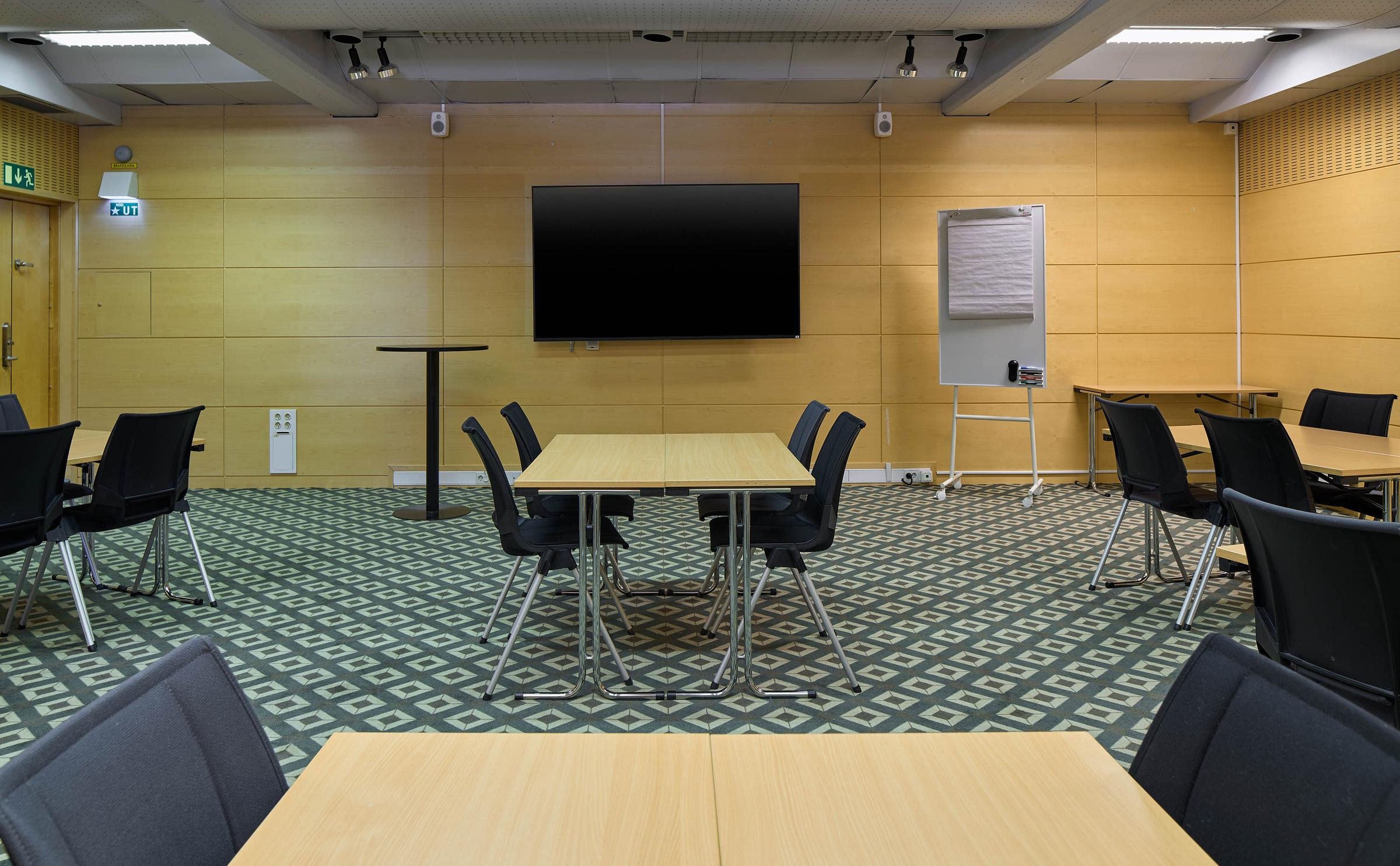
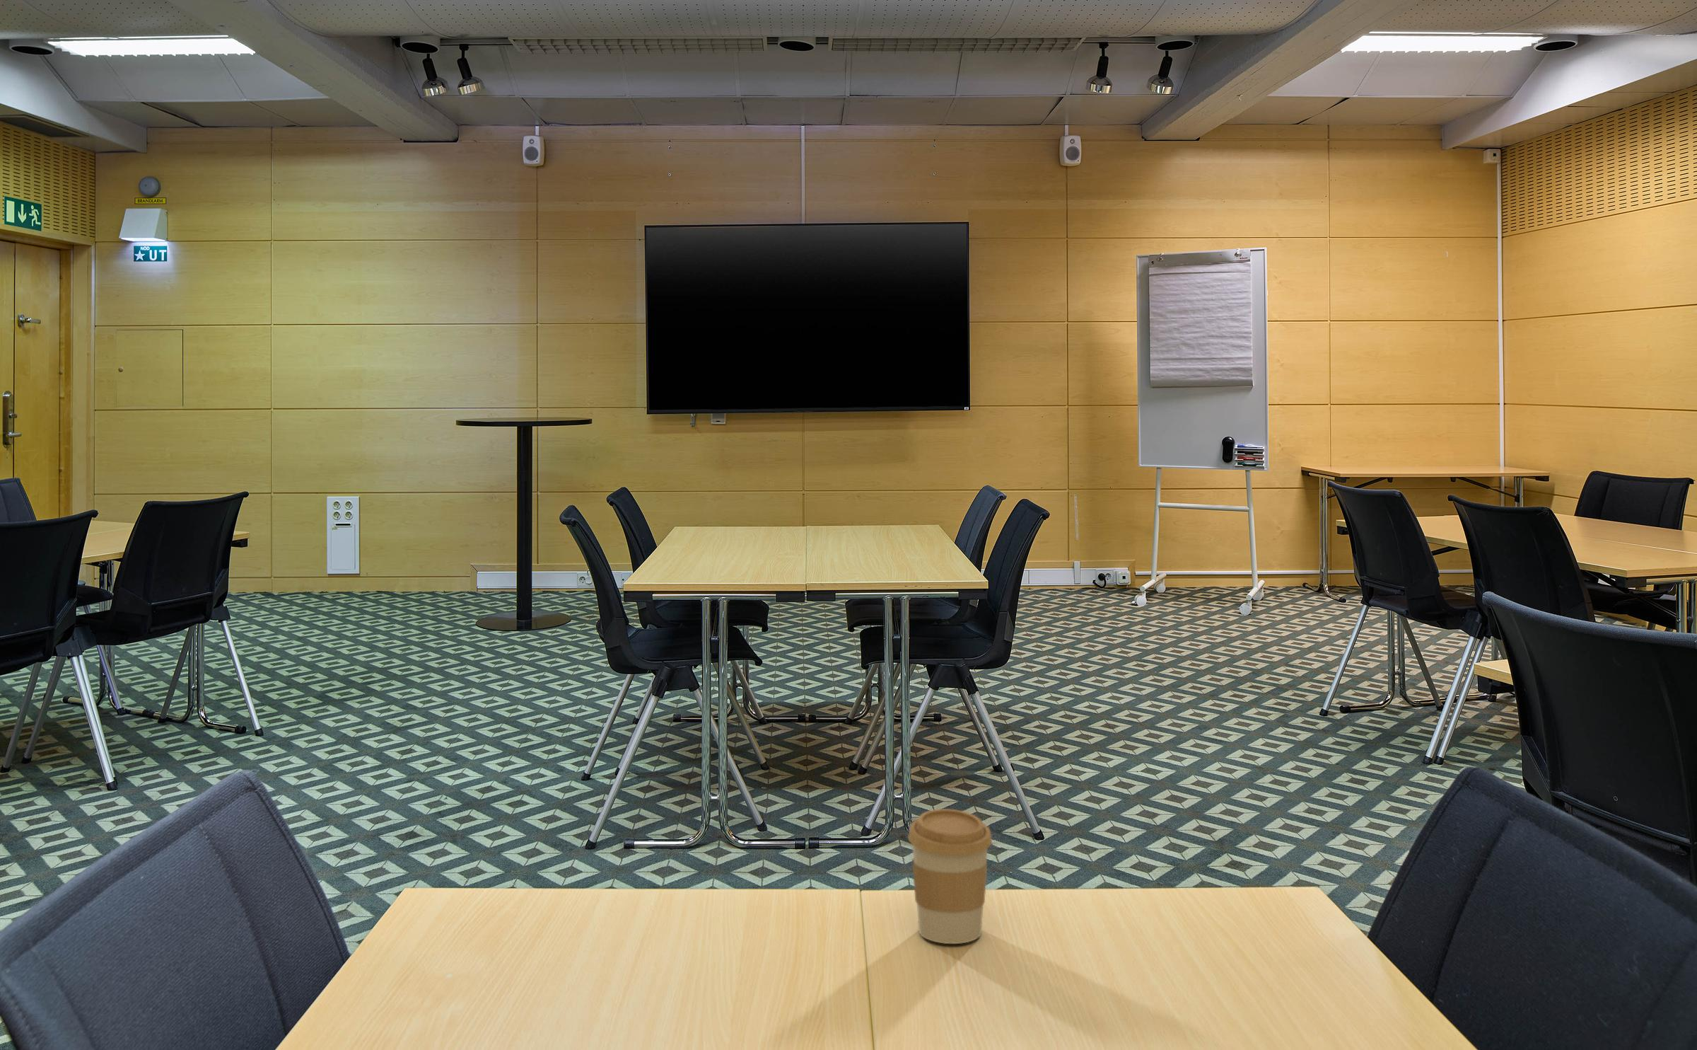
+ coffee cup [907,808,993,945]
